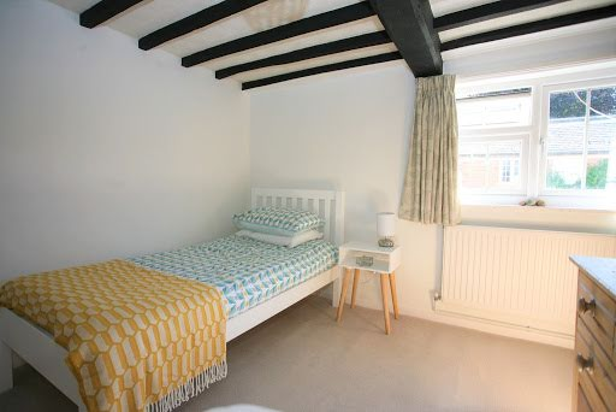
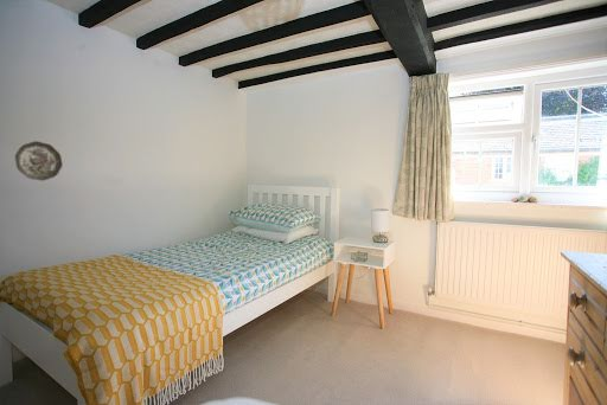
+ decorative plate [14,140,64,181]
